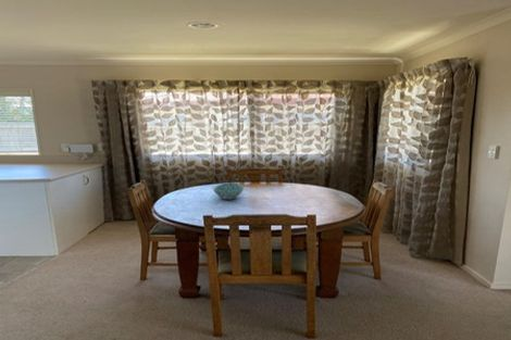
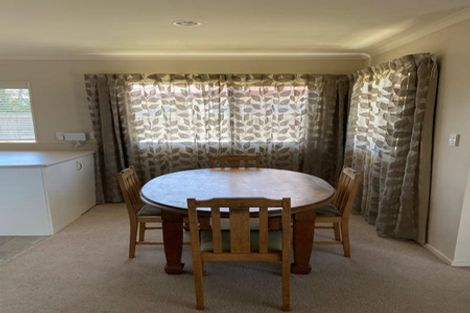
- bowl [212,181,245,201]
